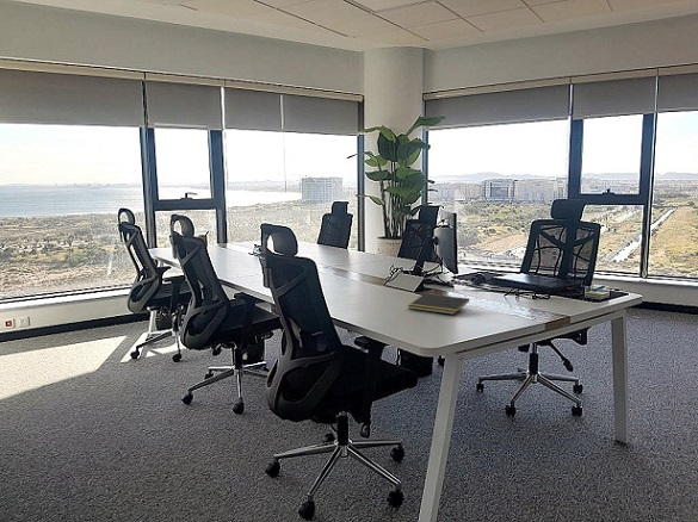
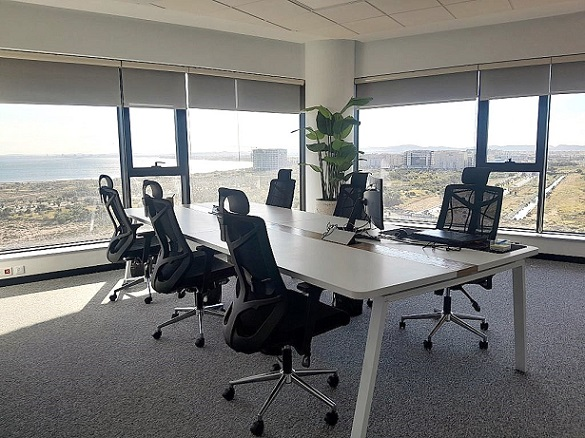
- notepad [407,293,470,316]
